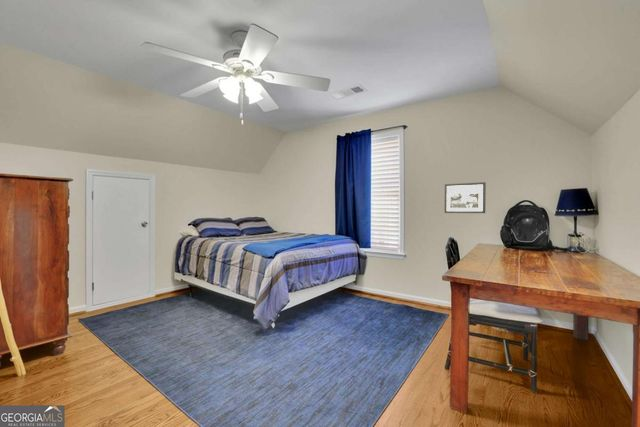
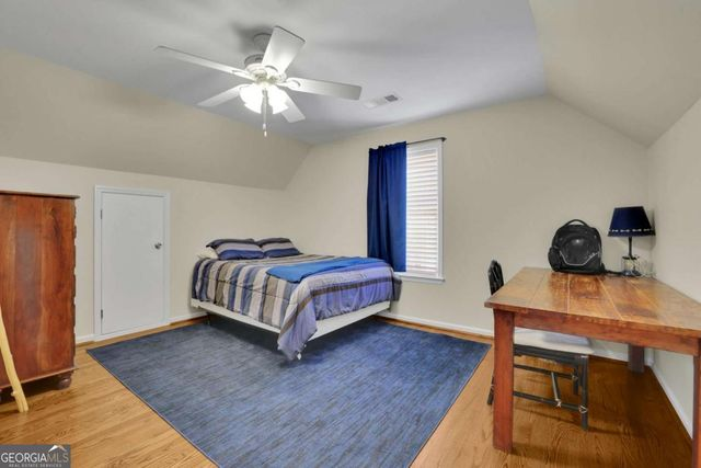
- picture frame [443,181,487,214]
